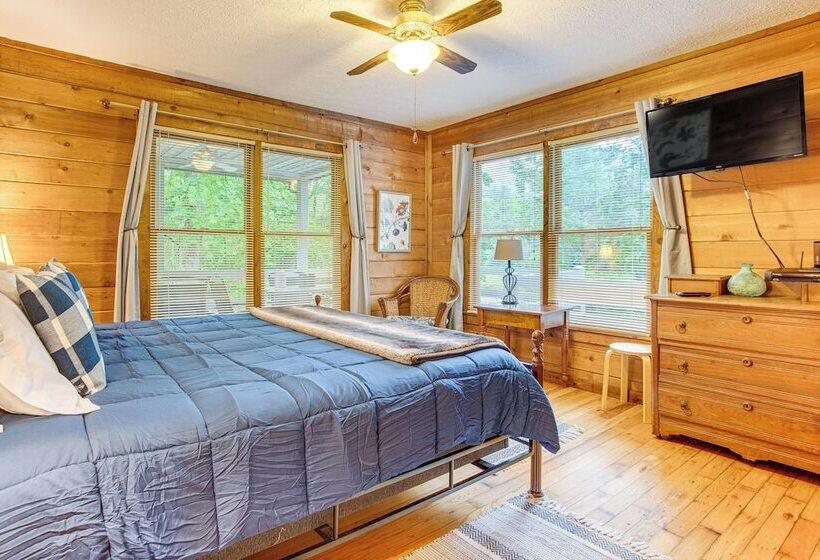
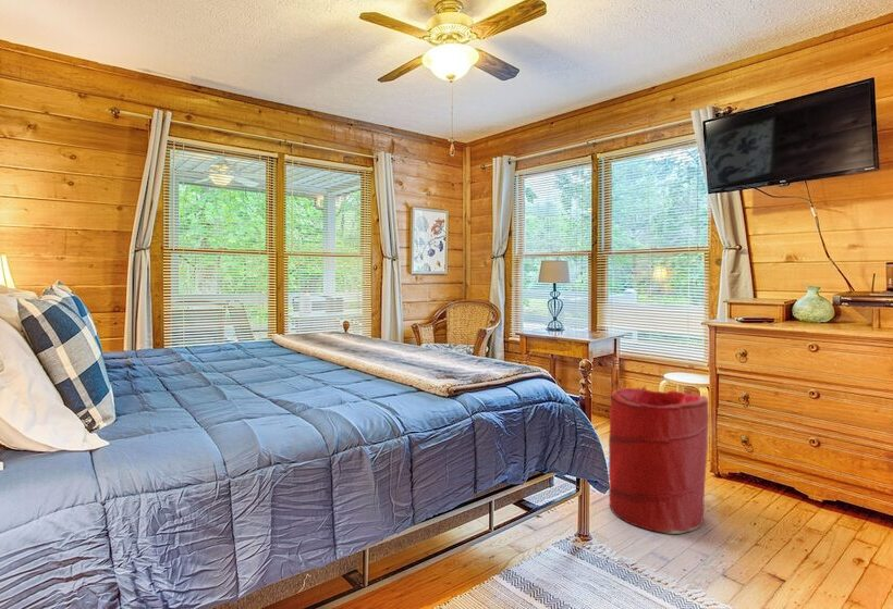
+ laundry hamper [608,387,710,535]
